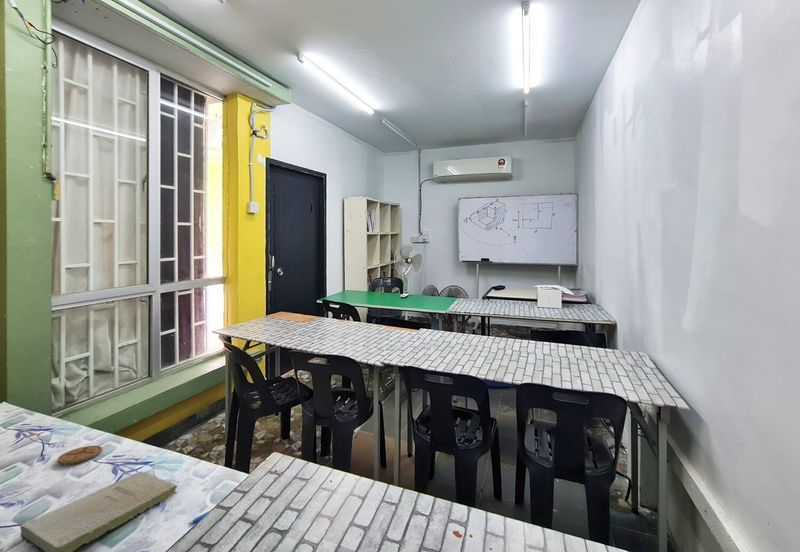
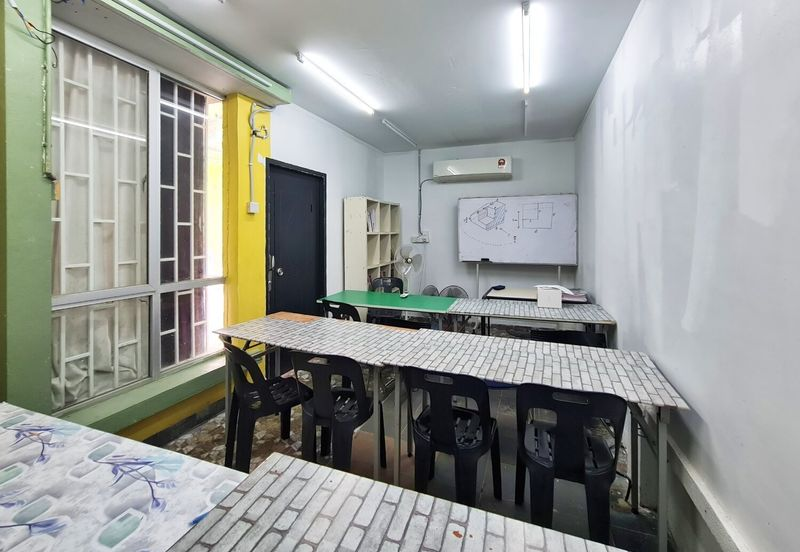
- coaster [56,445,103,465]
- book [19,470,178,552]
